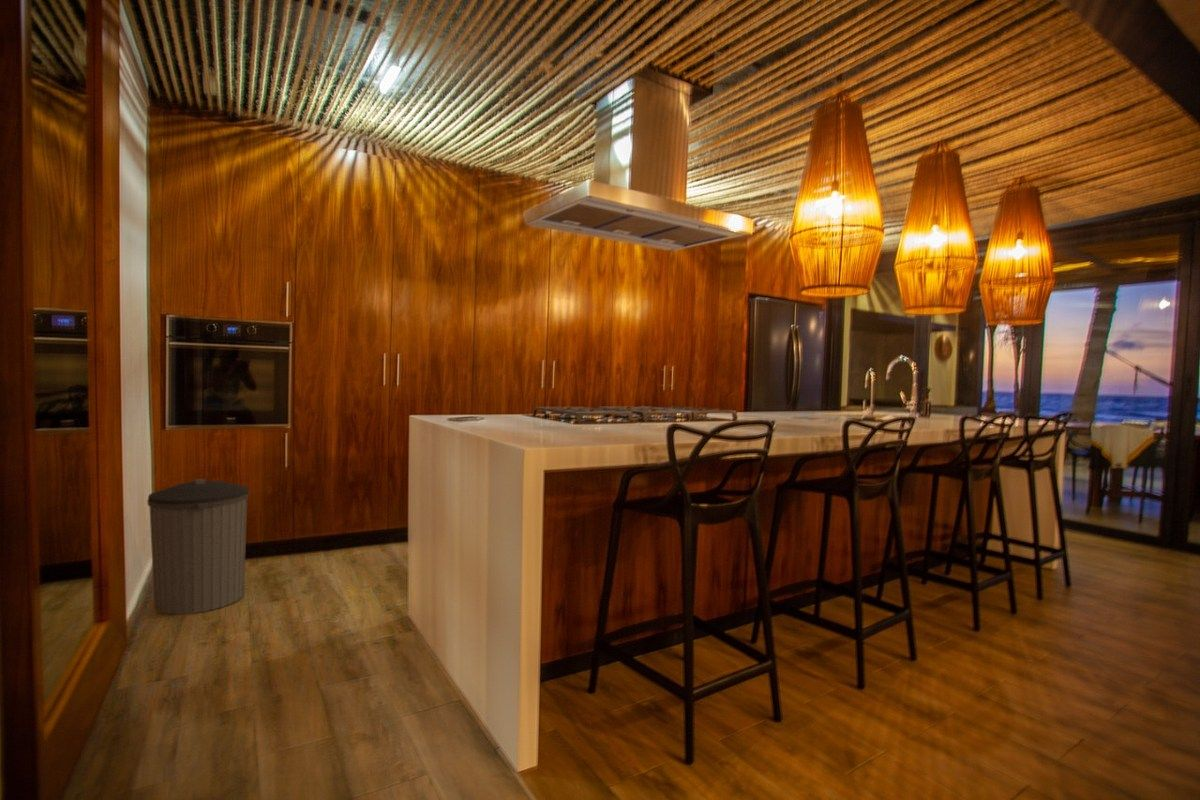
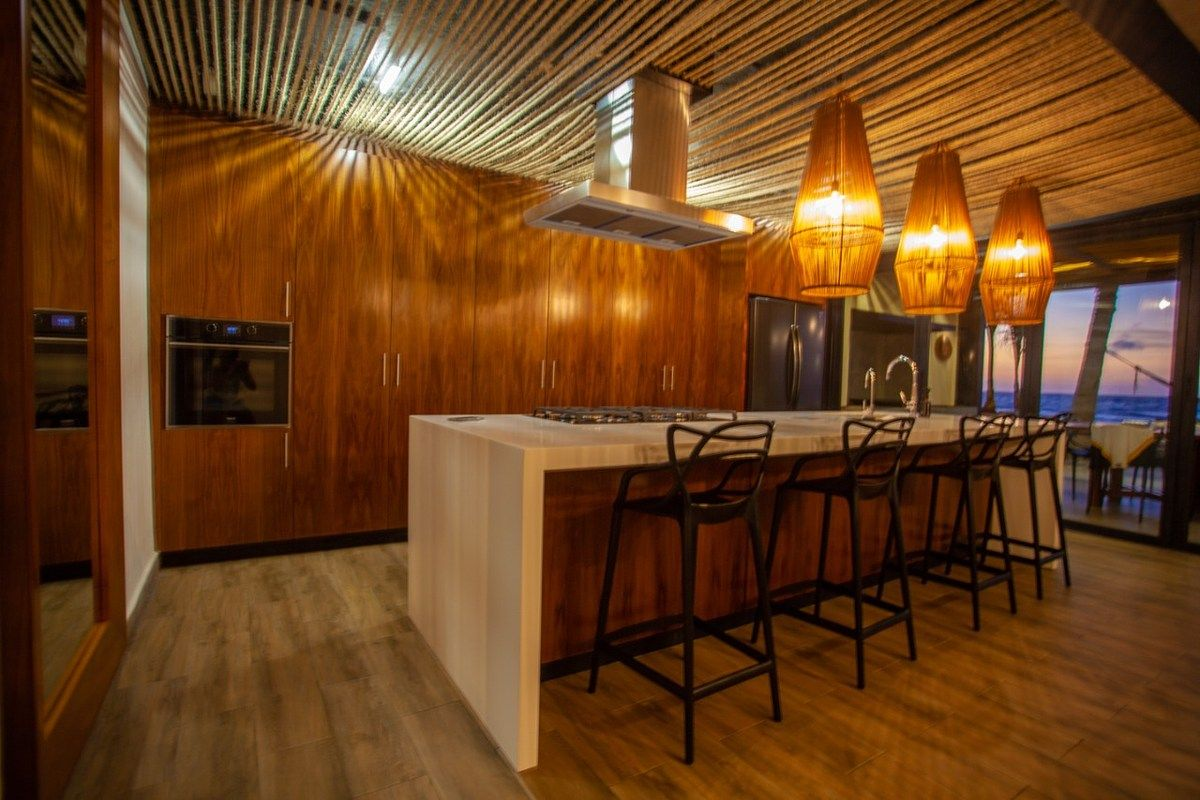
- trash can [146,478,250,616]
